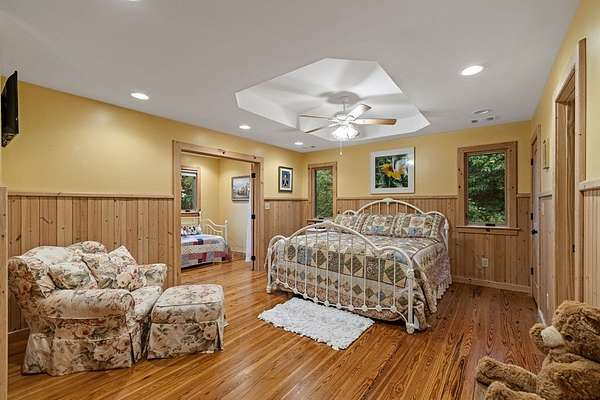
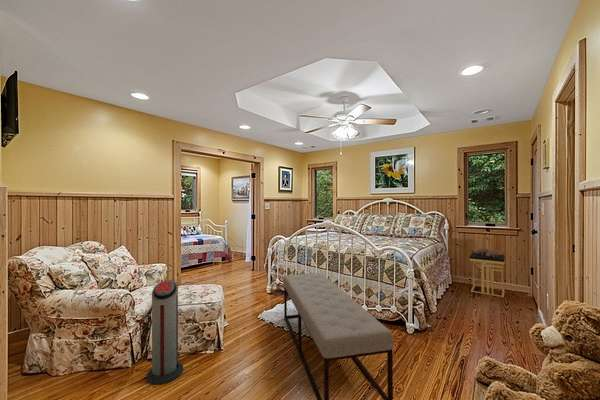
+ air purifier [145,279,184,386]
+ side table [469,247,506,298]
+ bench [282,272,395,400]
